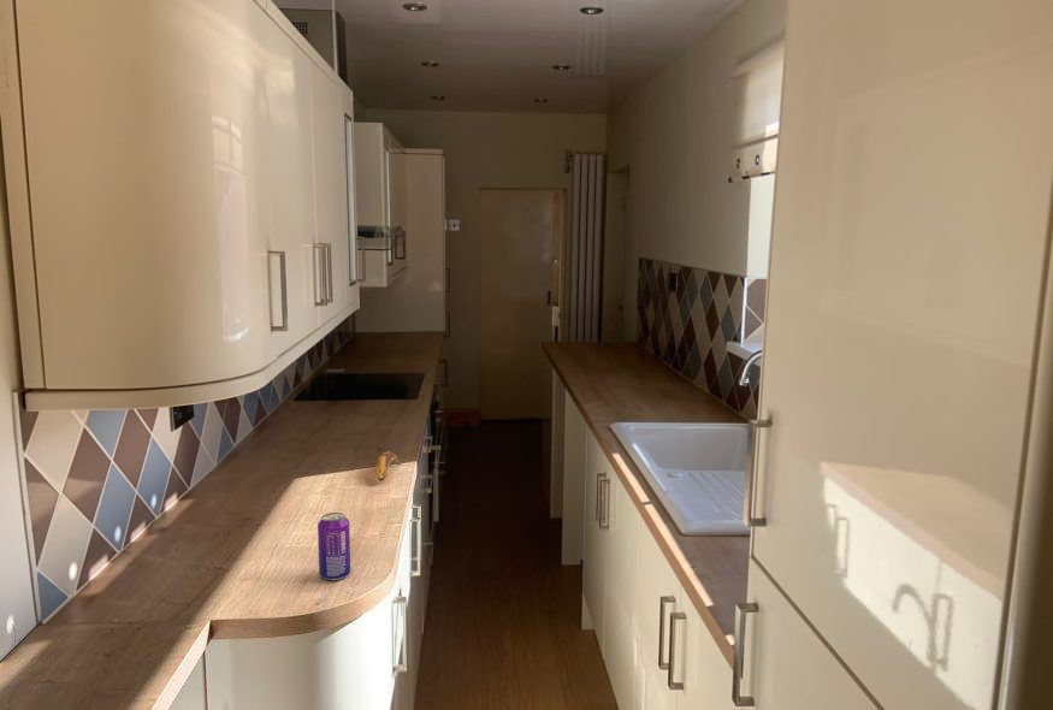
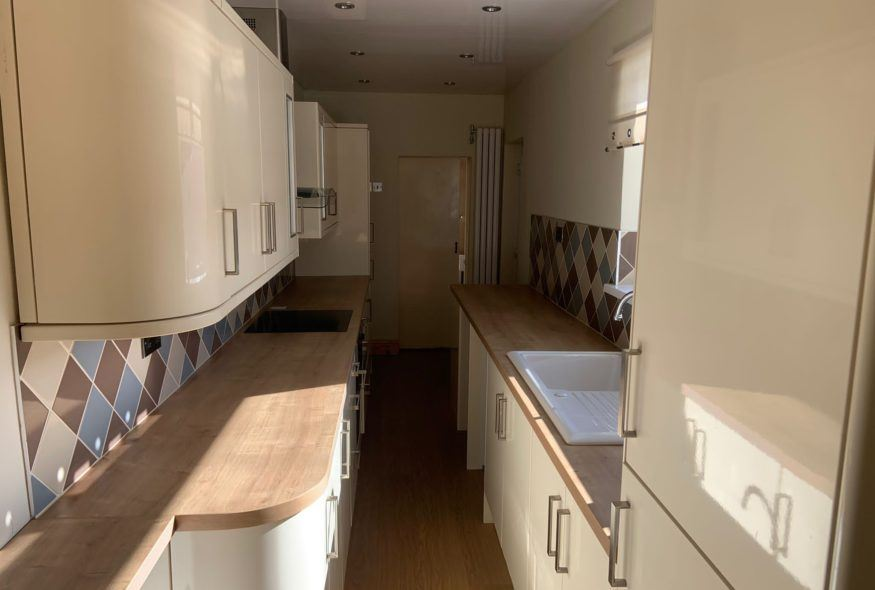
- banana [374,450,402,483]
- beverage can [317,511,351,581]
